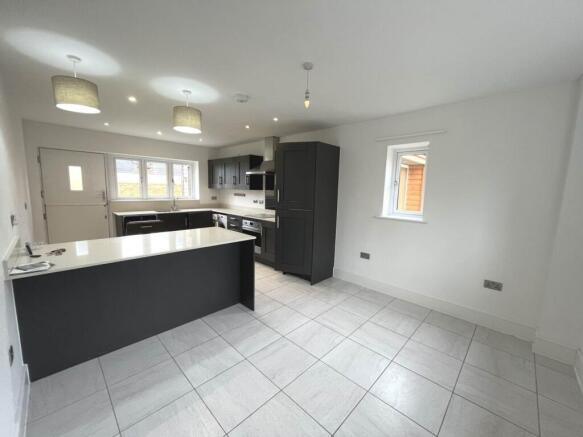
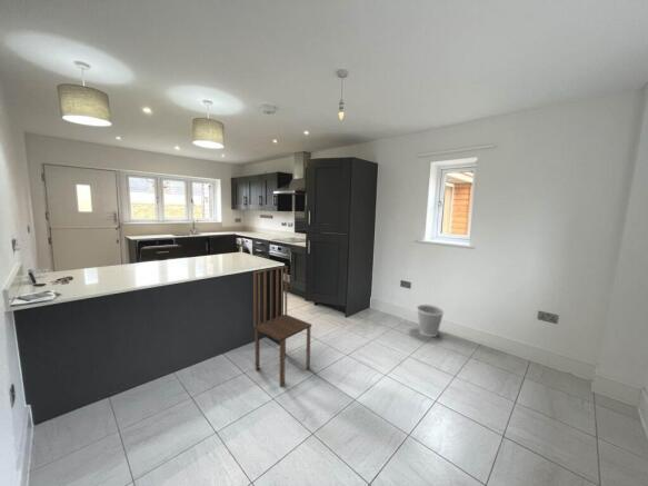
+ wastebasket [416,304,446,338]
+ dining chair [252,265,313,387]
